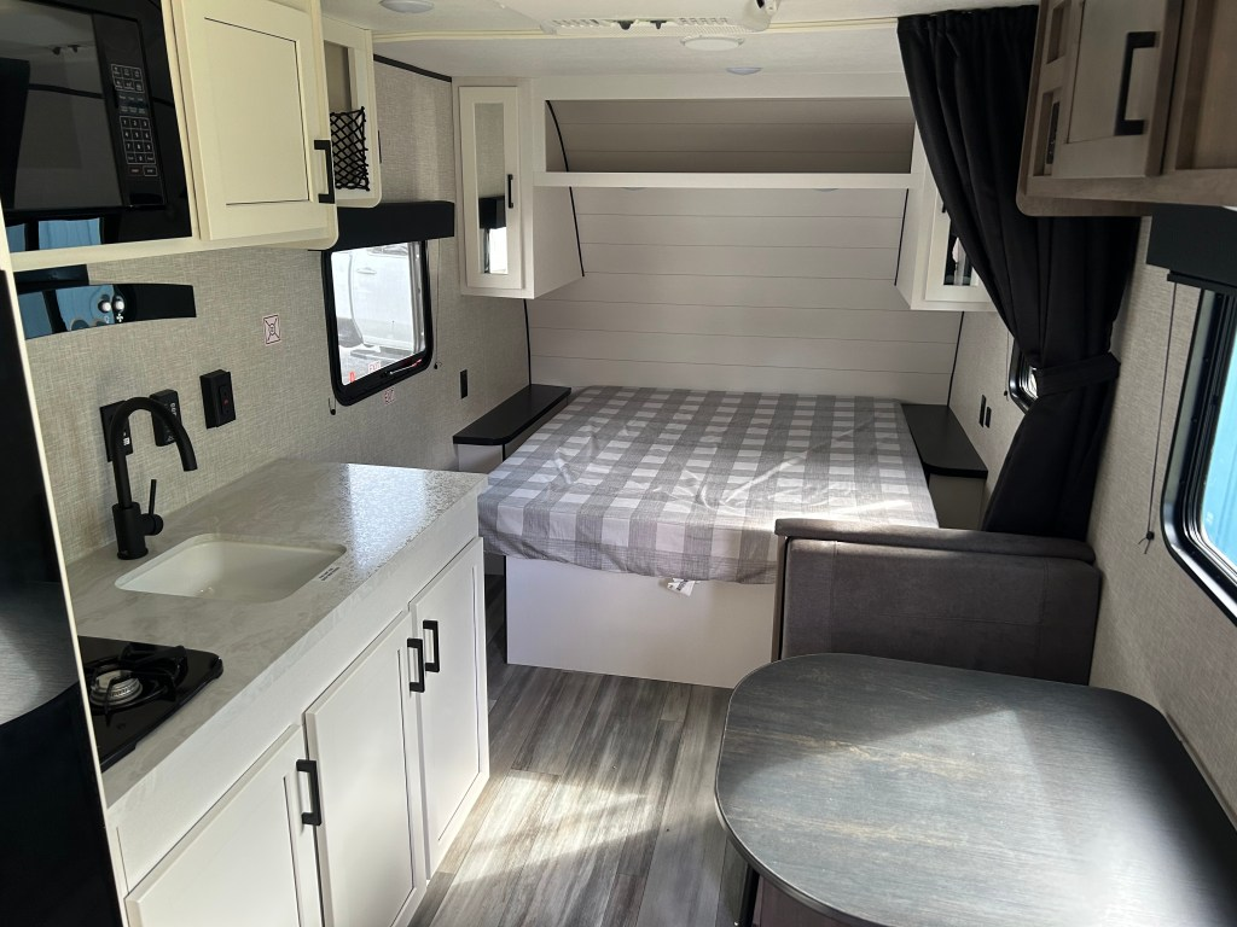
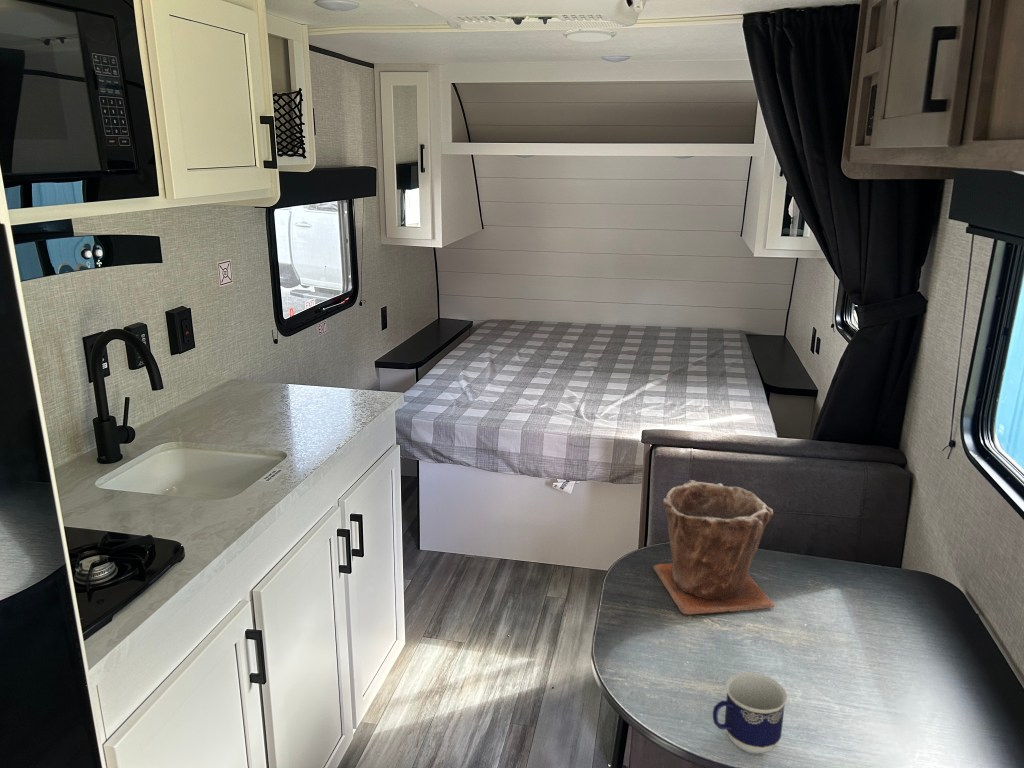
+ cup [712,671,788,755]
+ plant pot [652,479,776,616]
